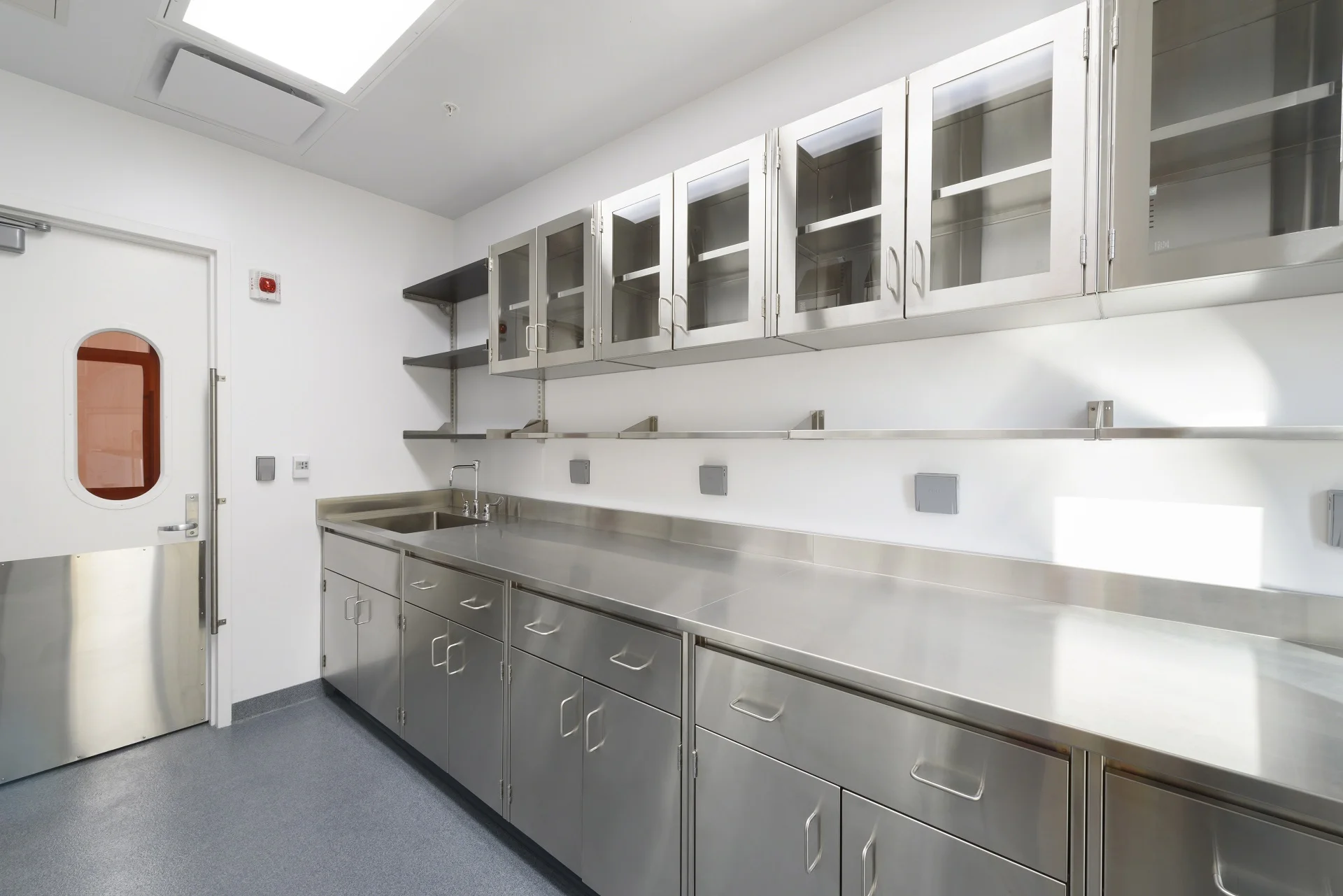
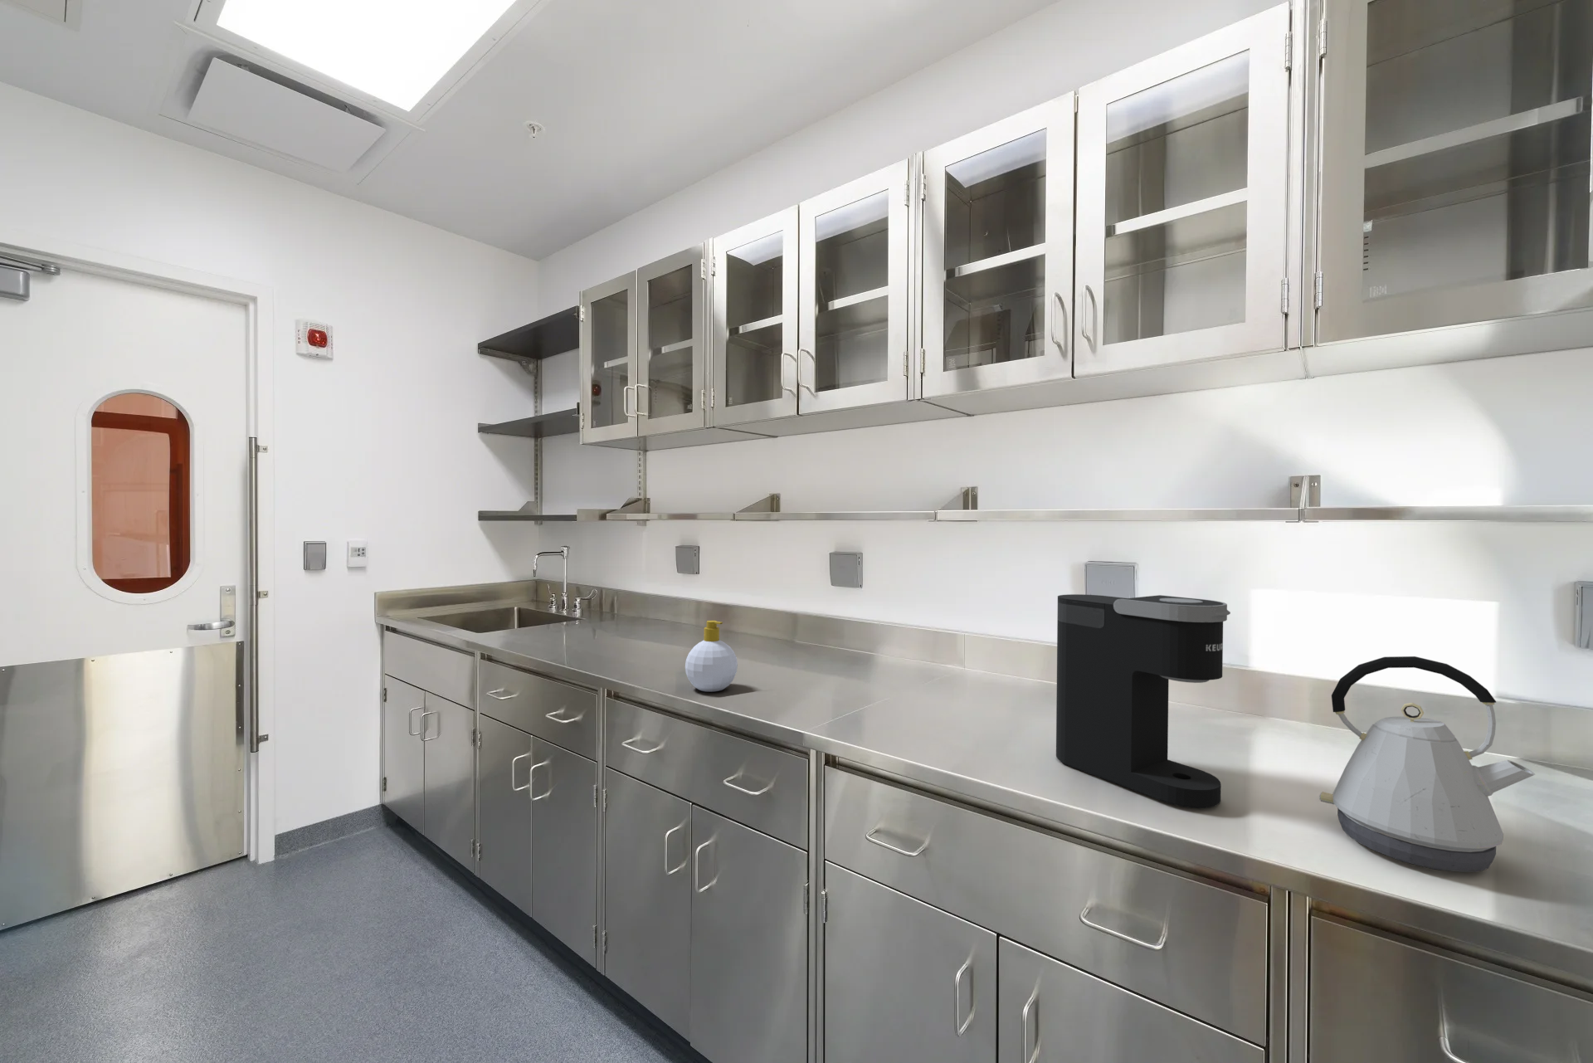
+ kettle [1318,656,1536,873]
+ coffee maker [1056,593,1231,809]
+ soap bottle [684,619,739,693]
